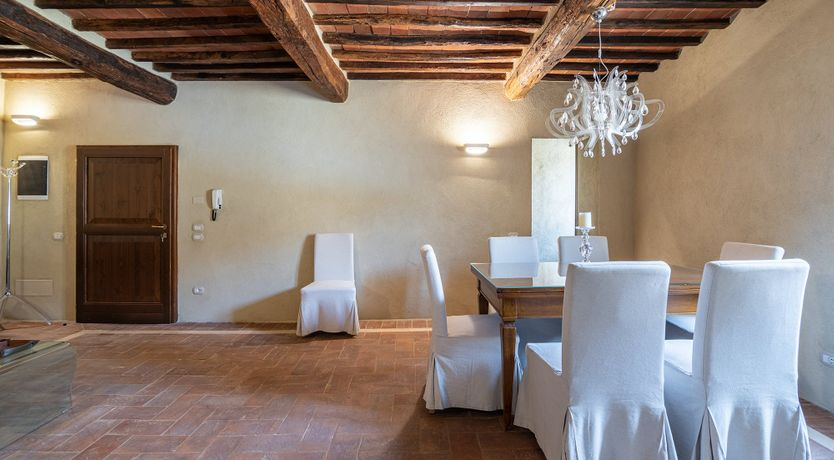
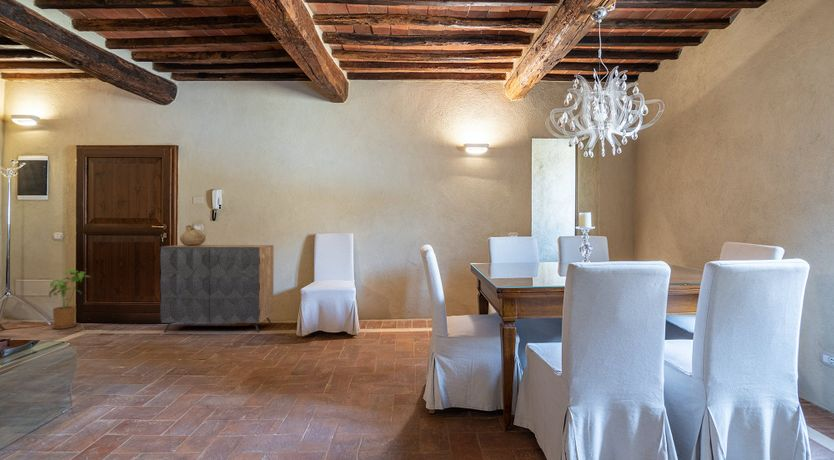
+ dresser [159,244,275,333]
+ house plant [48,269,91,330]
+ ceramic vessel [179,224,207,246]
